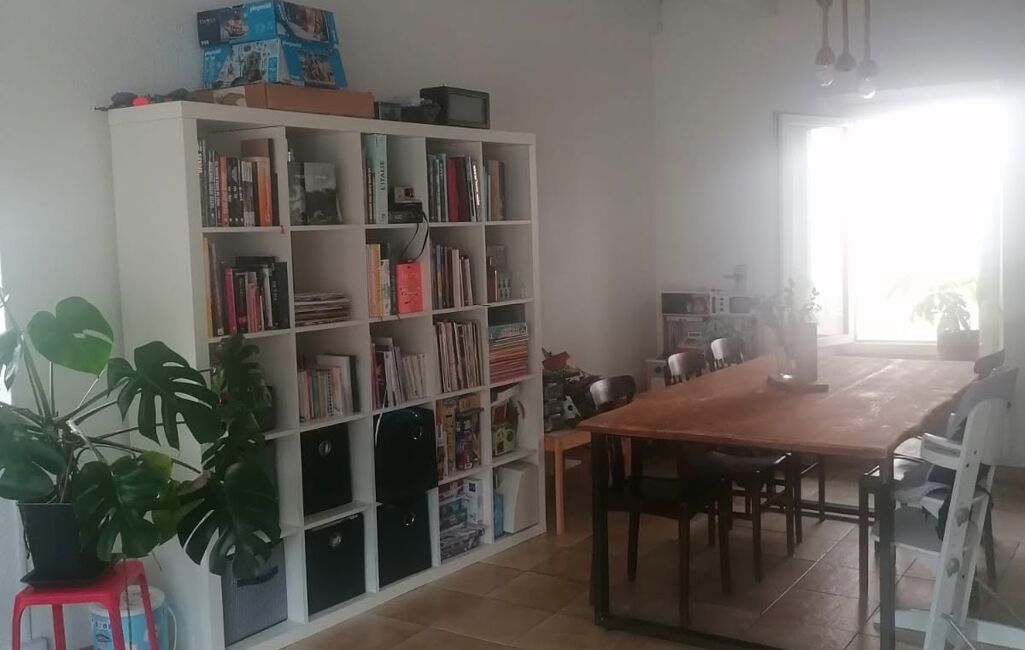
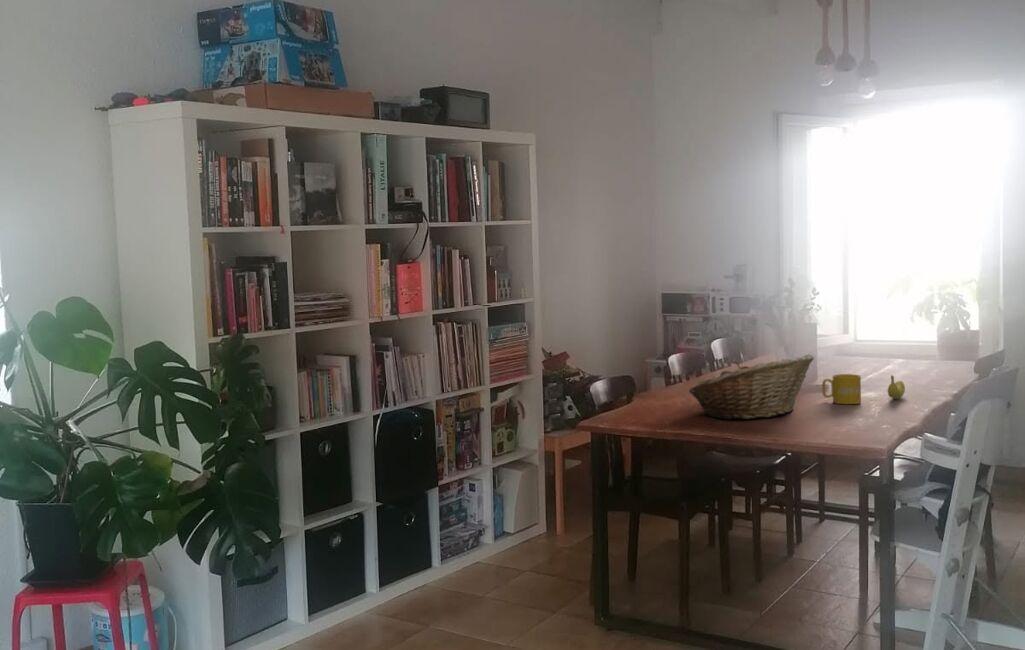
+ mug [821,373,862,405]
+ fruit basket [688,353,815,420]
+ fruit [887,374,906,400]
